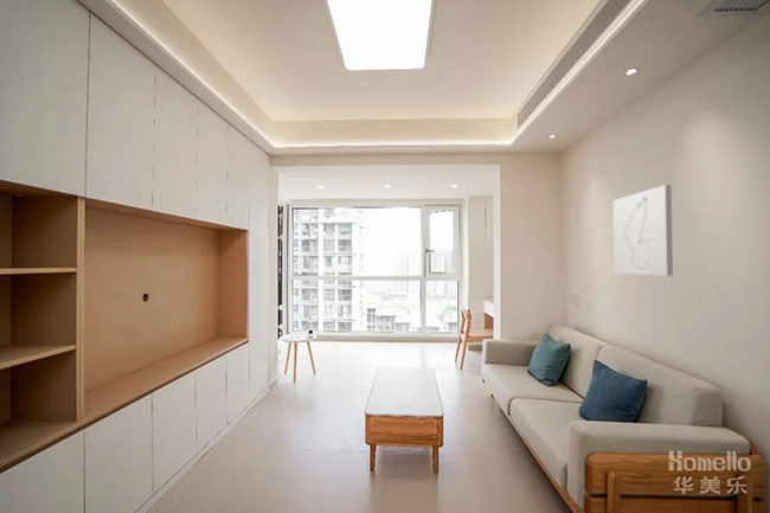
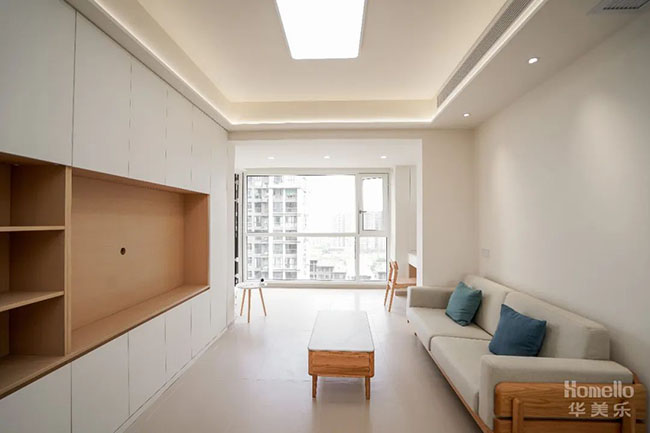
- wall art [612,184,674,277]
